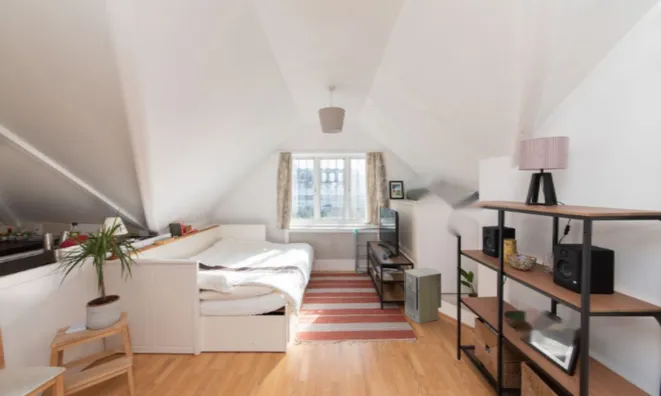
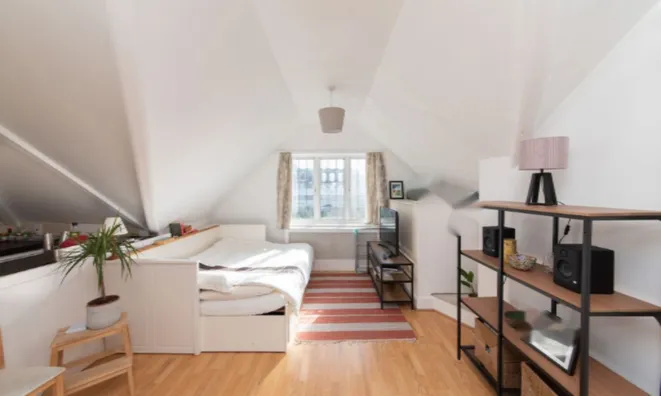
- air purifier [404,266,442,325]
